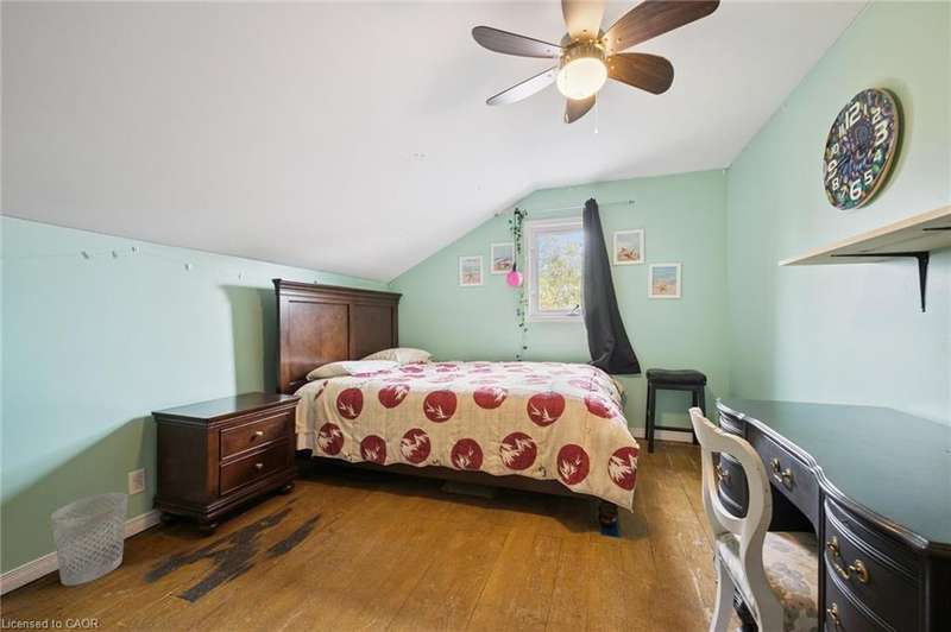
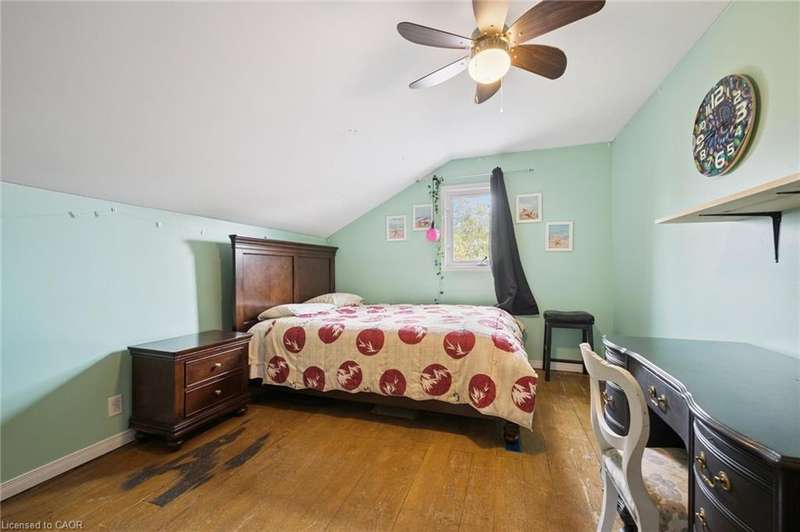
- wastebasket [50,492,128,587]
